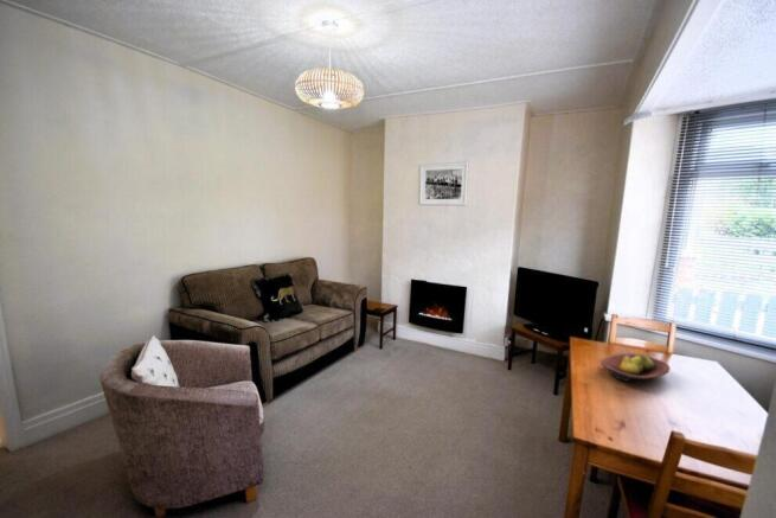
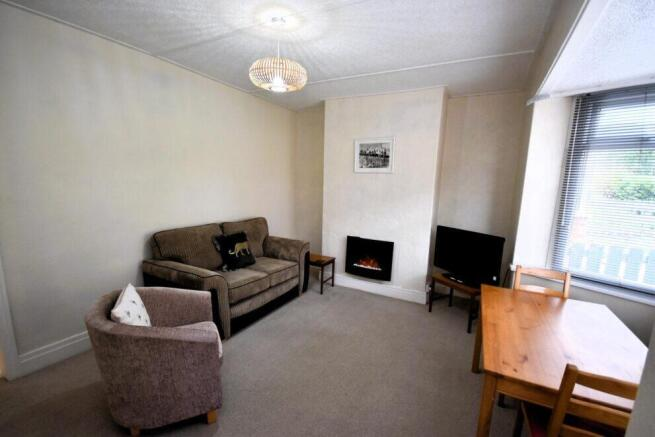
- fruit bowl [599,352,672,383]
